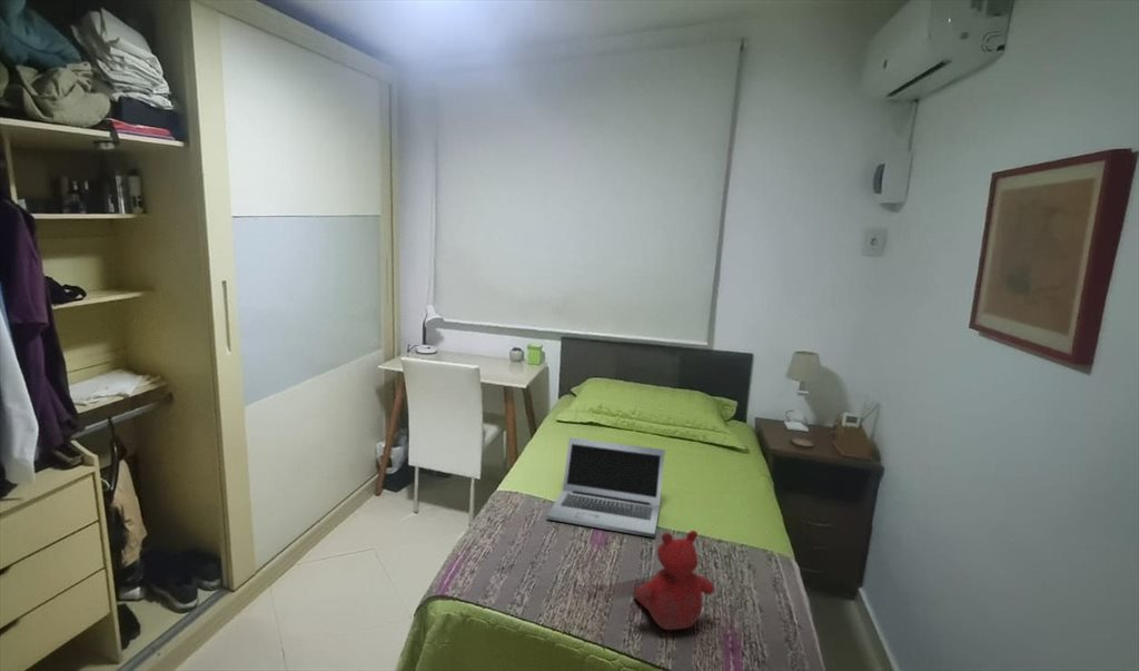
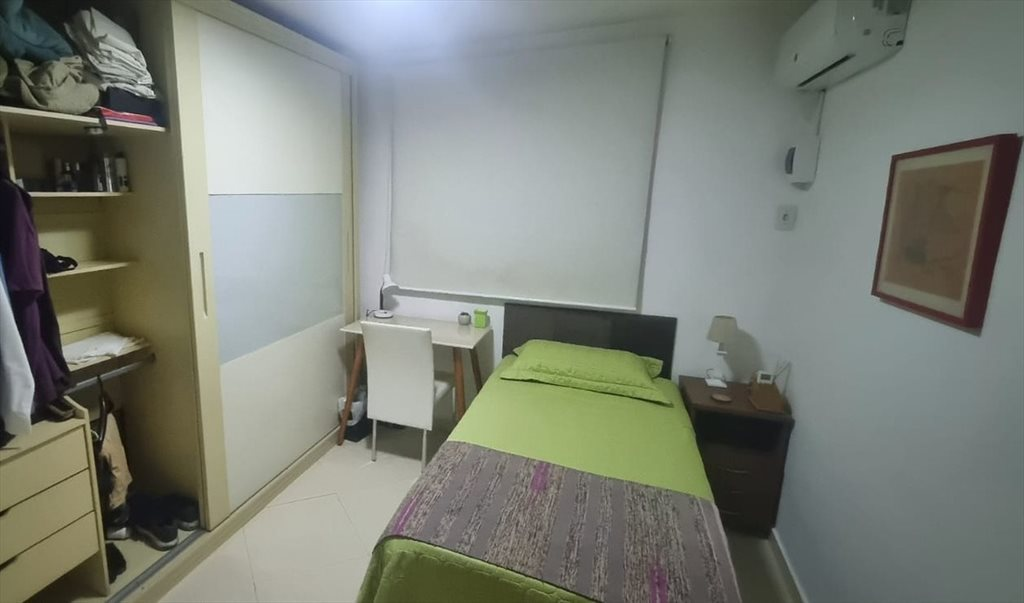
- stuffed bear [633,530,715,631]
- laptop [545,436,666,539]
